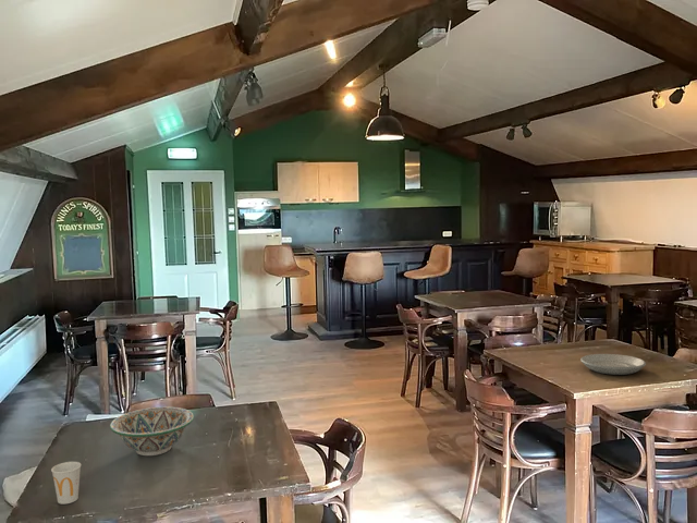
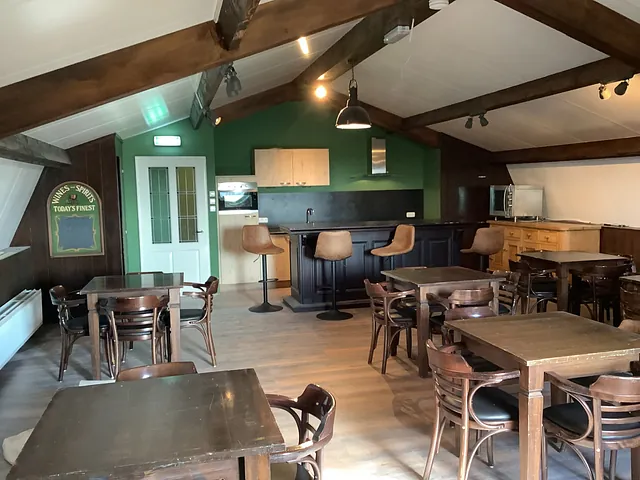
- plate [579,353,647,376]
- cup [50,461,82,506]
- decorative bowl [109,405,195,457]
